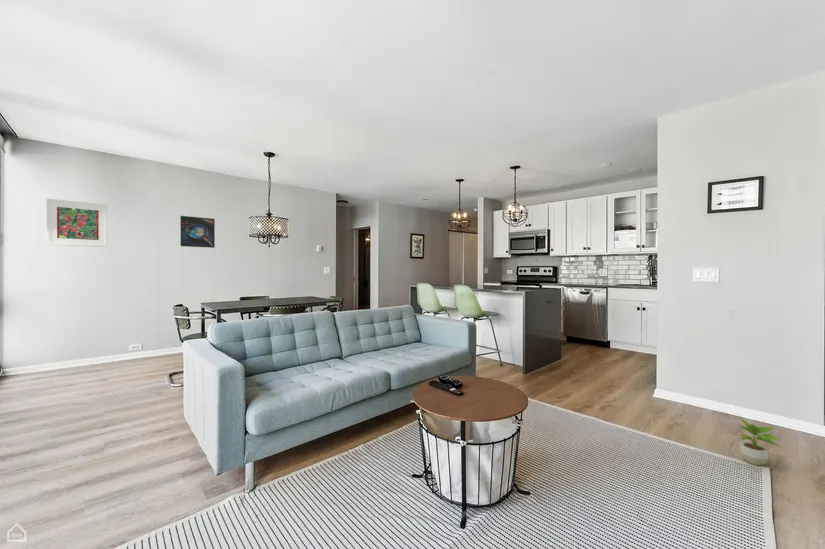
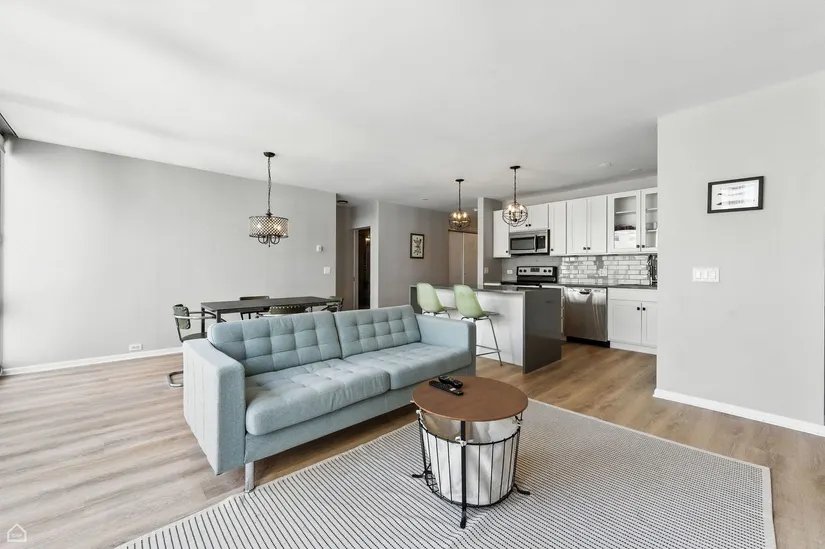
- potted plant [736,415,782,467]
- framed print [46,198,109,248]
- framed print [179,215,216,249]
